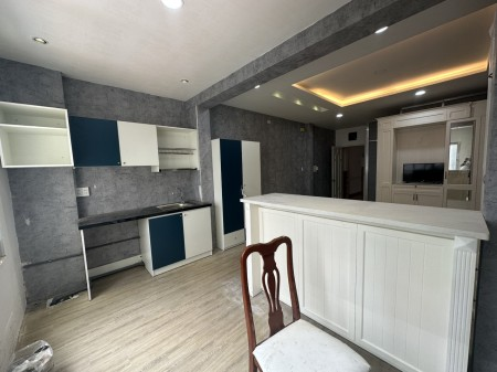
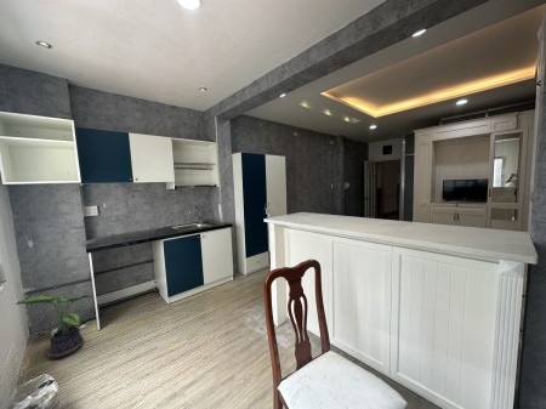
+ potted plant [15,294,90,360]
